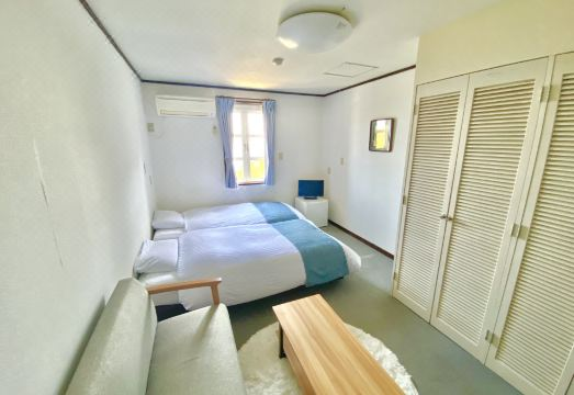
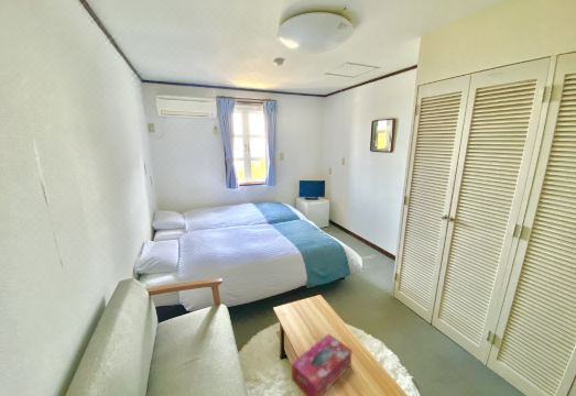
+ tissue box [291,333,354,396]
